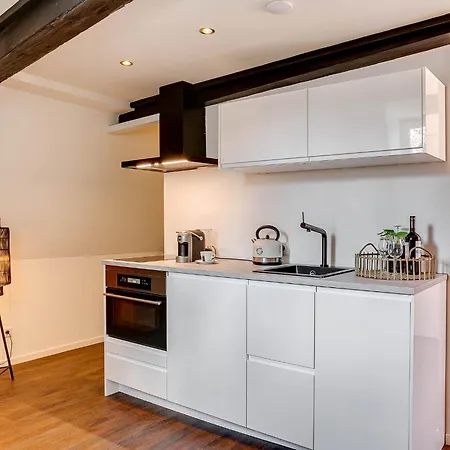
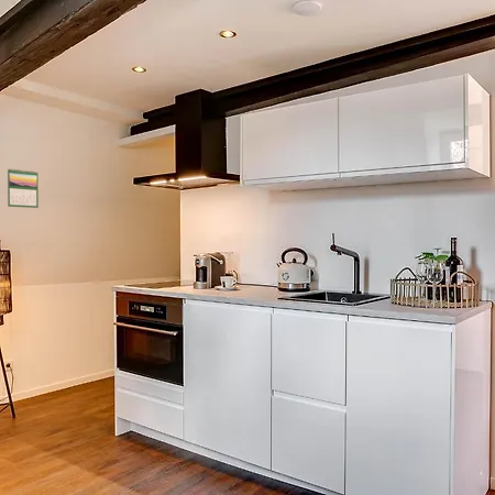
+ calendar [7,167,40,209]
